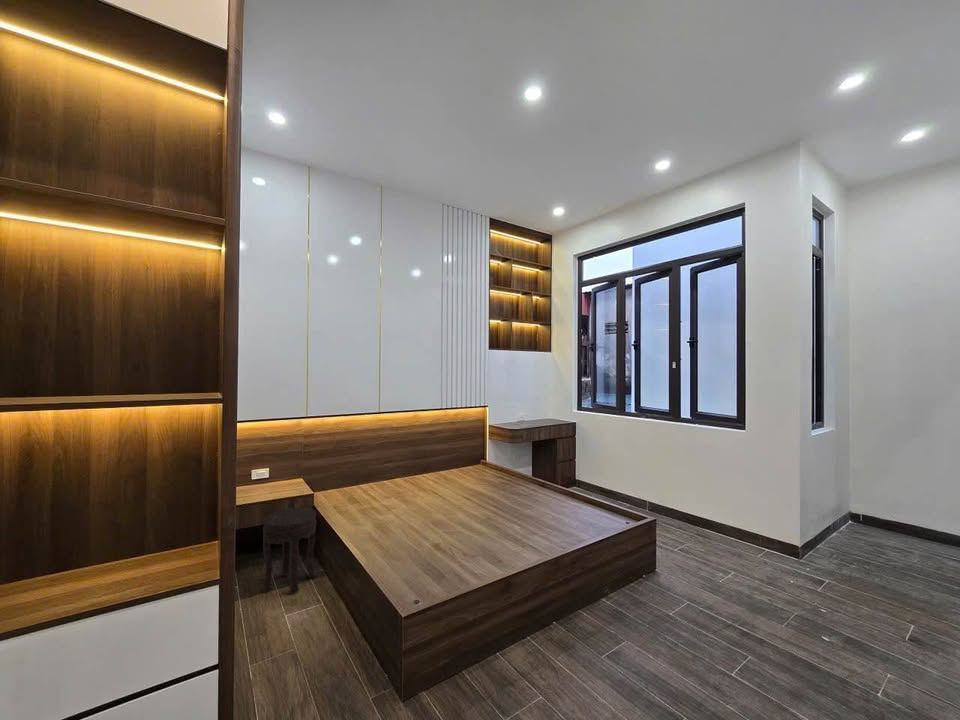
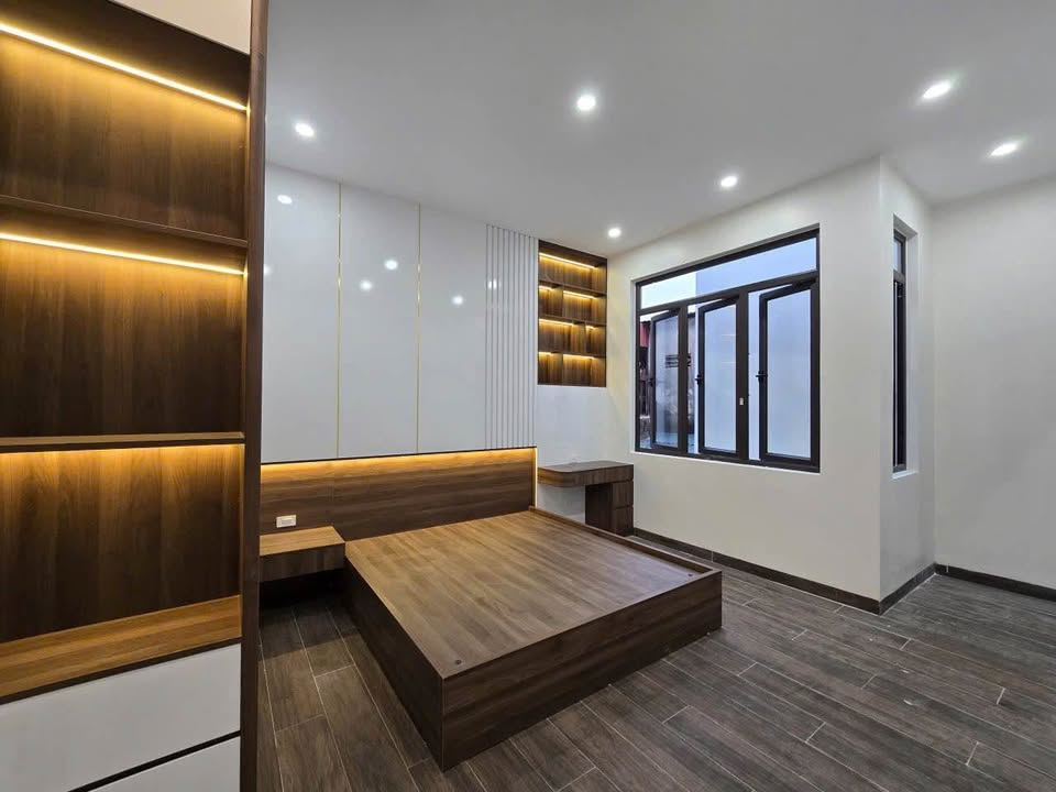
- side table [262,506,317,595]
